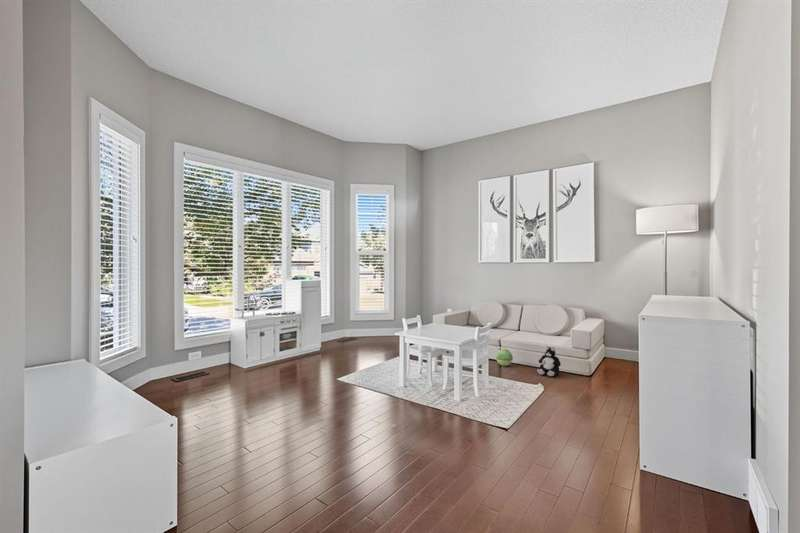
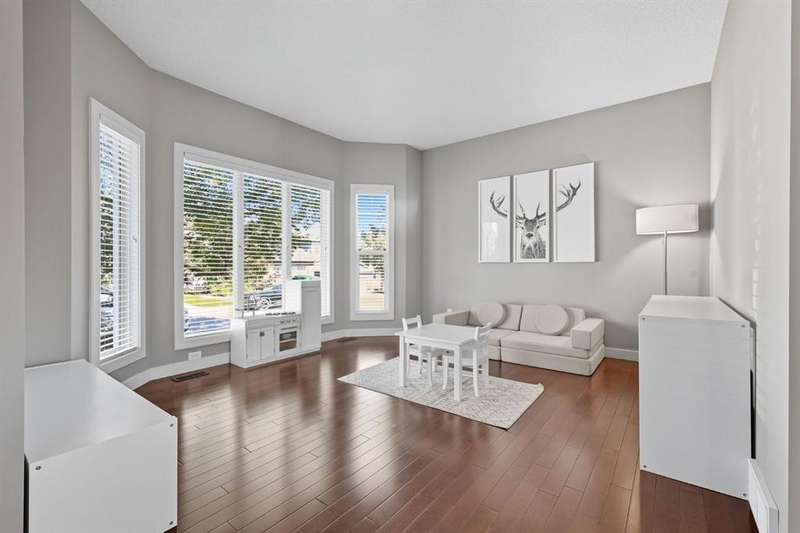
- plush toy [536,345,562,377]
- ball [495,348,514,367]
